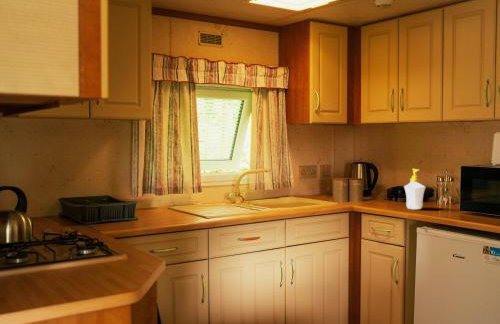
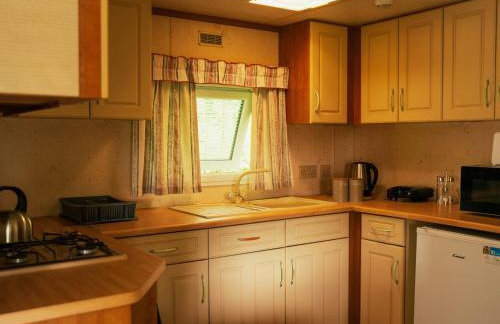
- soap bottle [403,168,427,210]
